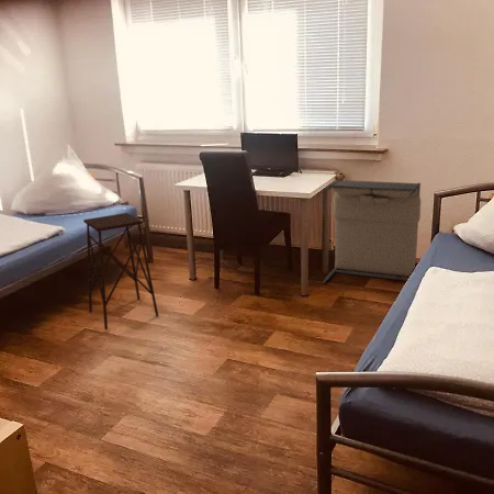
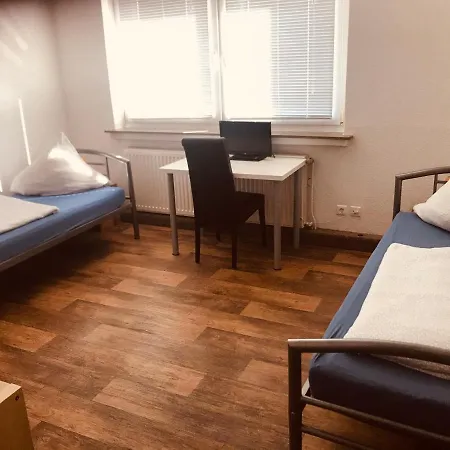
- laundry hamper [322,179,422,284]
- side table [82,212,159,332]
